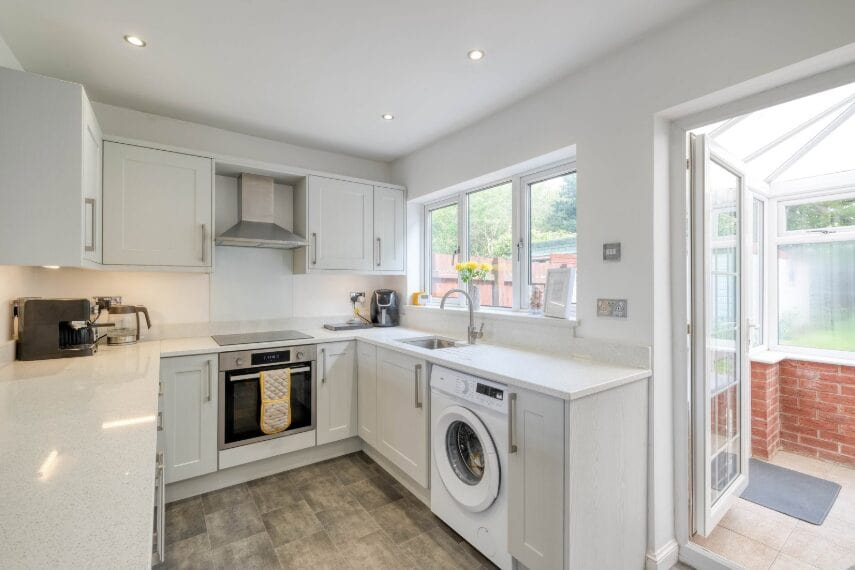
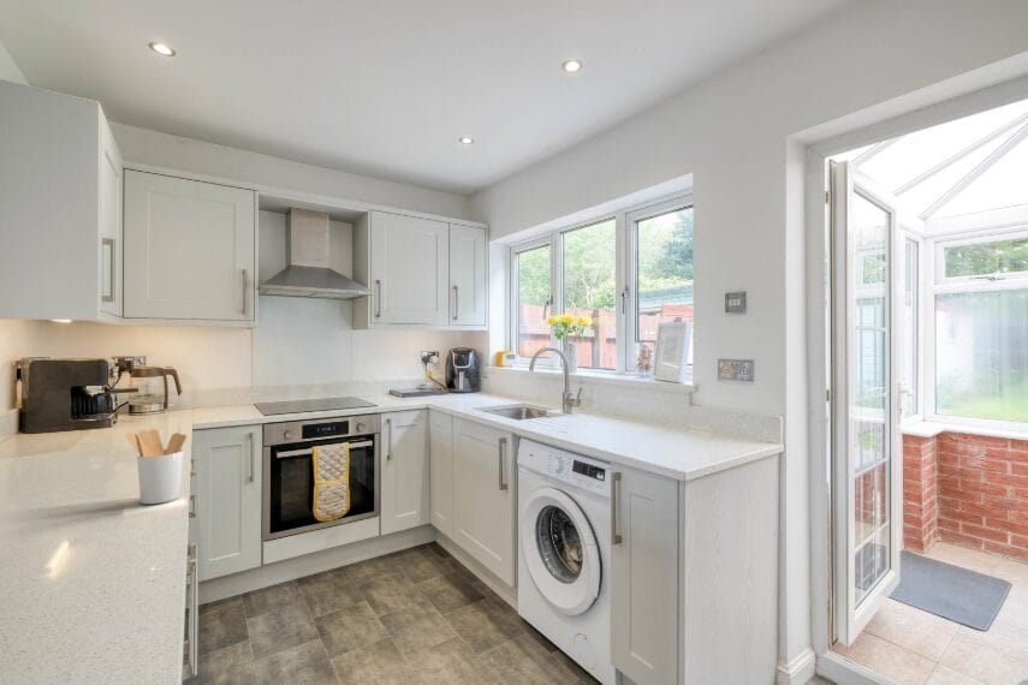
+ utensil holder [124,428,188,505]
